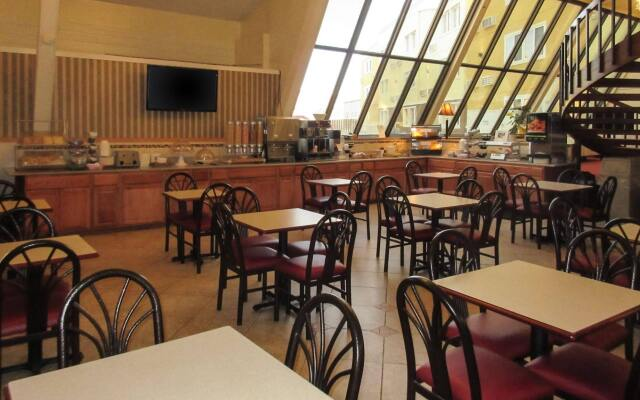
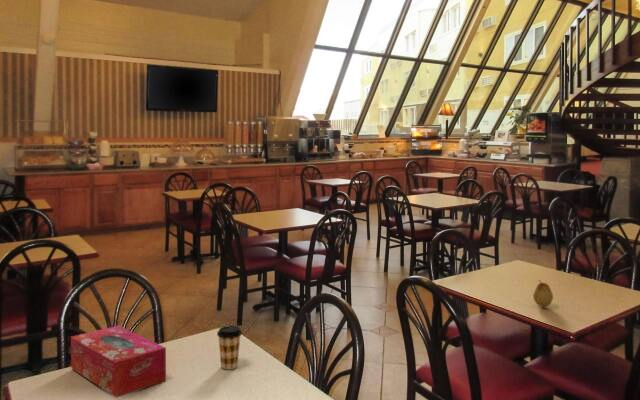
+ tissue box [70,325,167,399]
+ coffee cup [216,324,243,370]
+ fruit [532,279,554,308]
